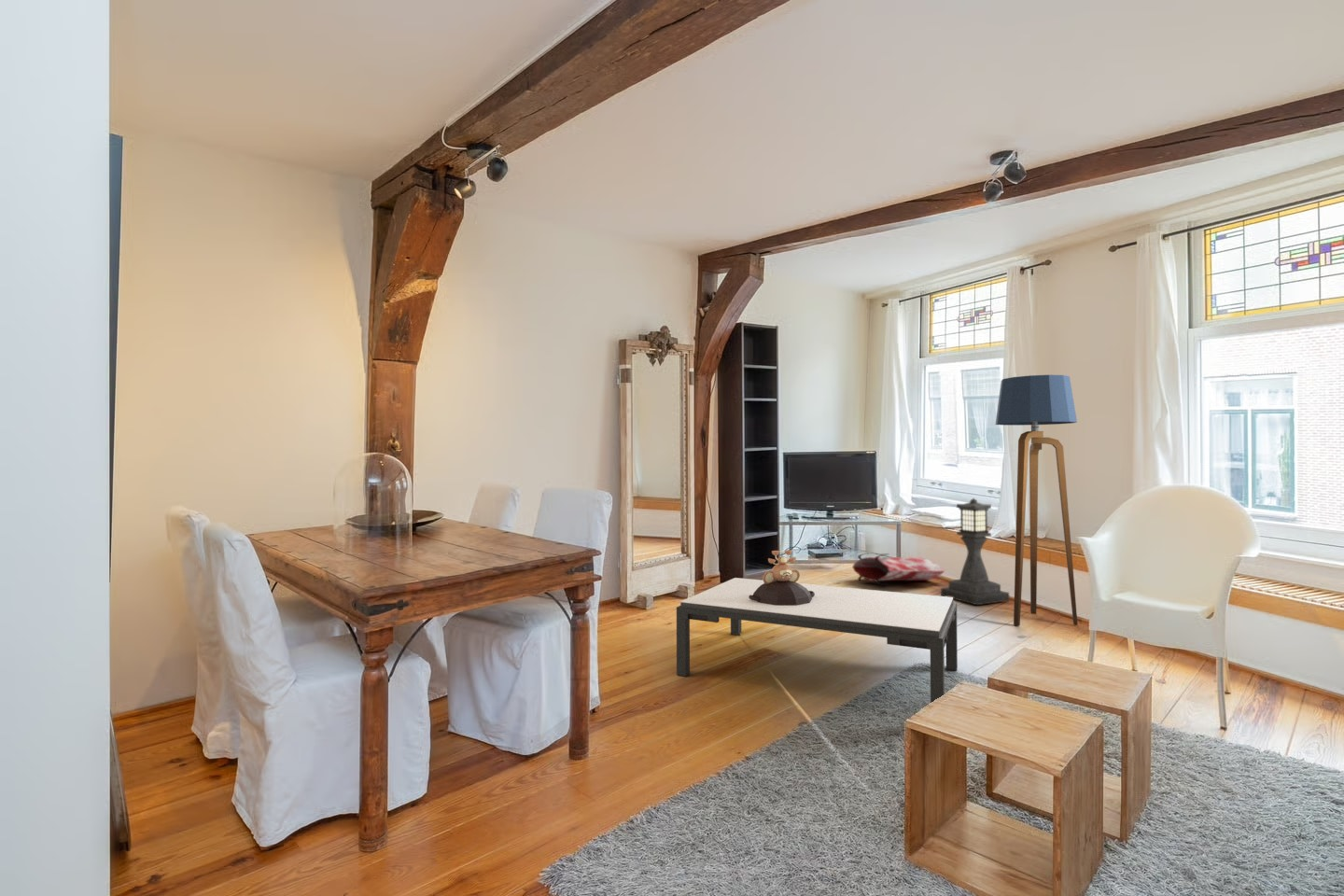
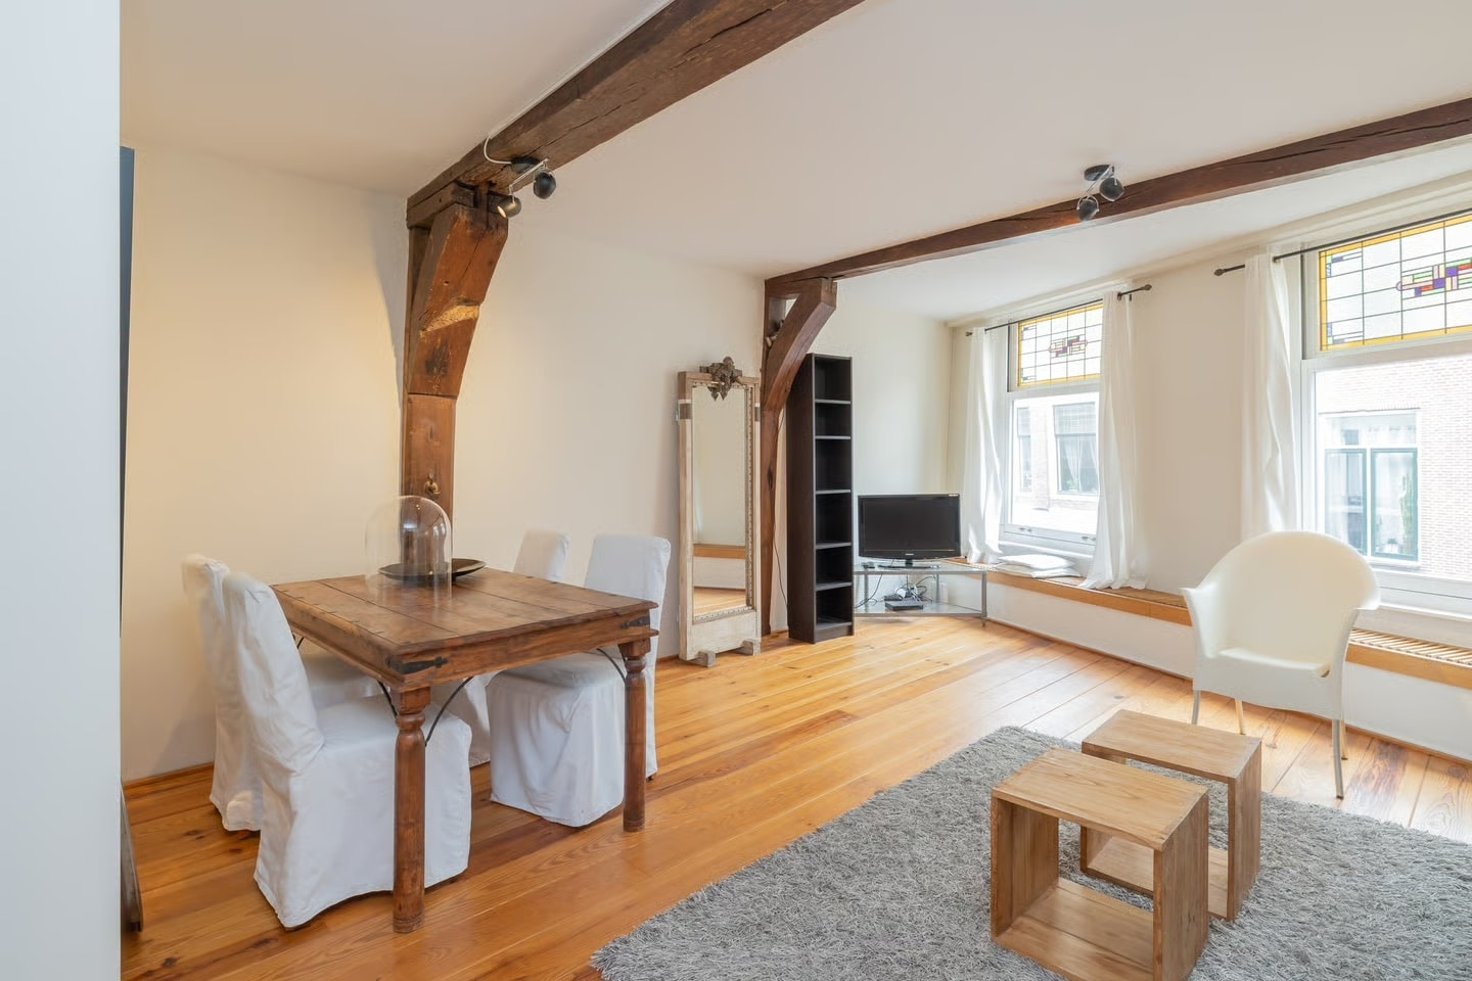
- decorative bowl [749,550,815,606]
- coffee table [676,577,959,704]
- floor lamp [995,374,1079,627]
- lantern [940,497,1010,606]
- bag [851,553,945,586]
